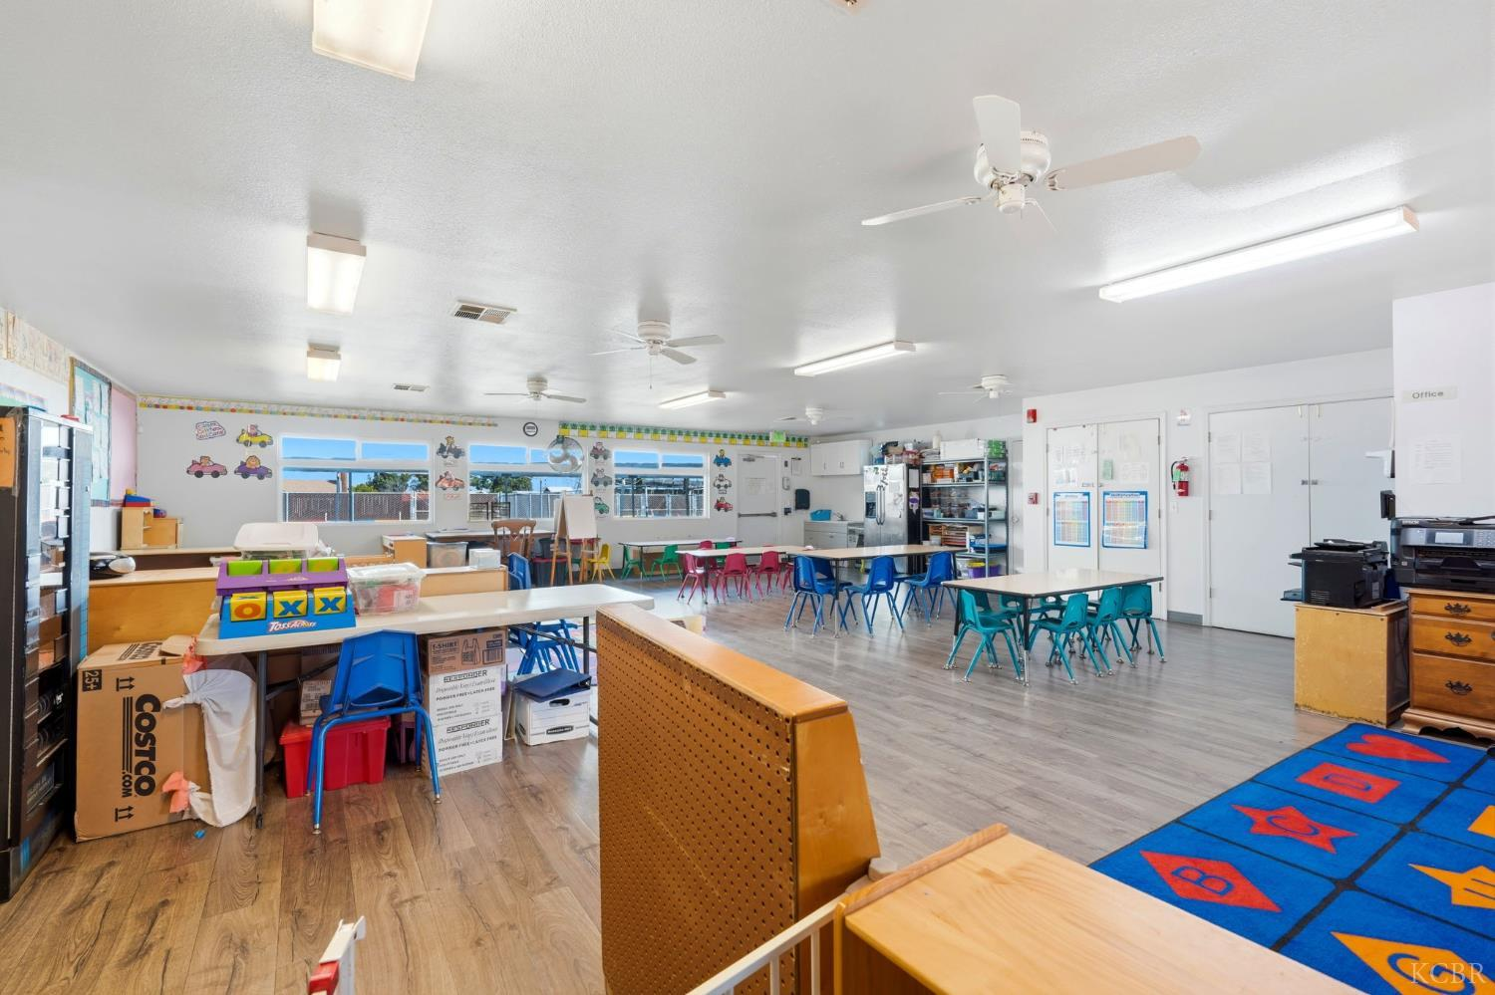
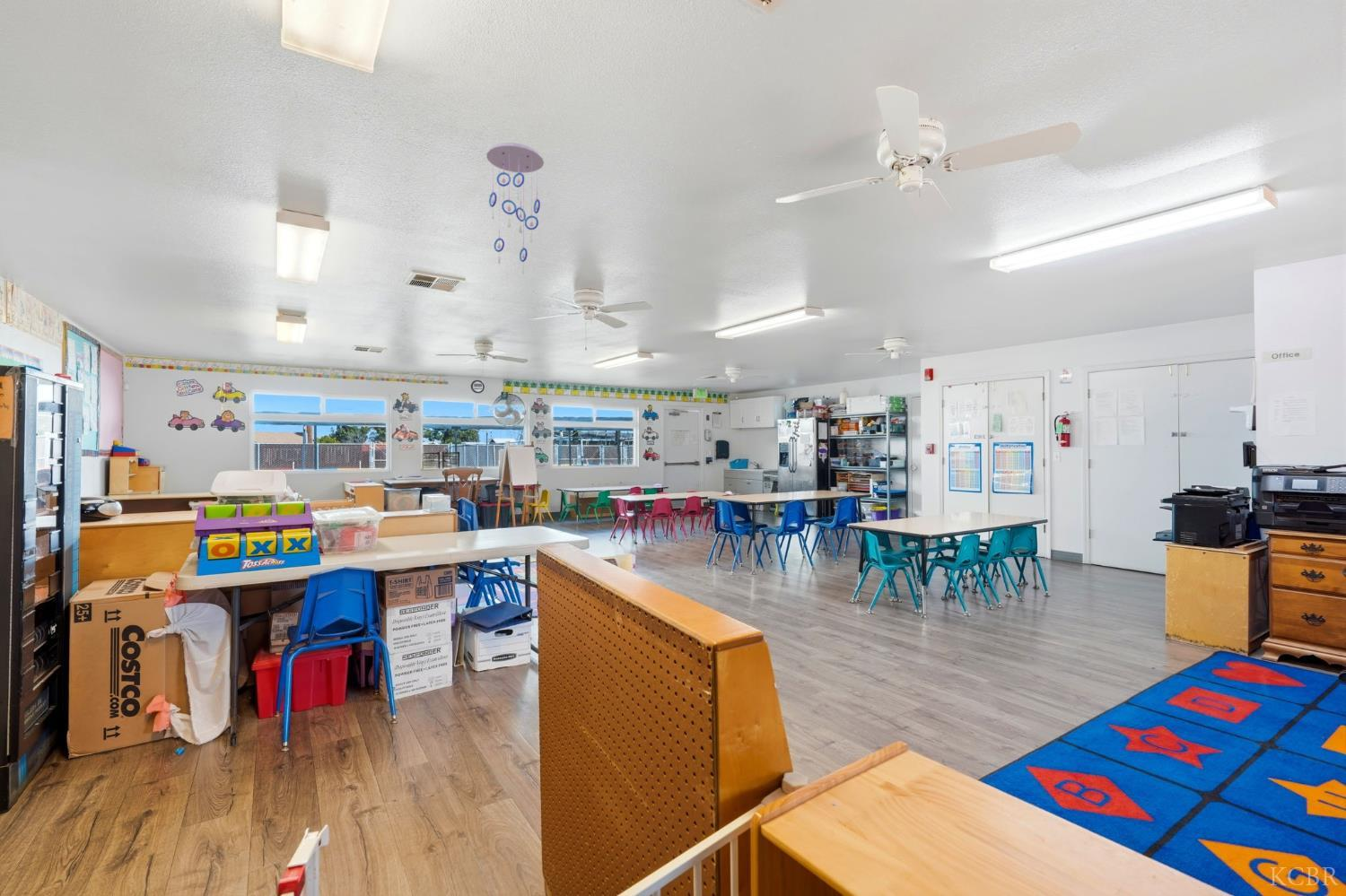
+ ceiling mobile [485,142,545,275]
